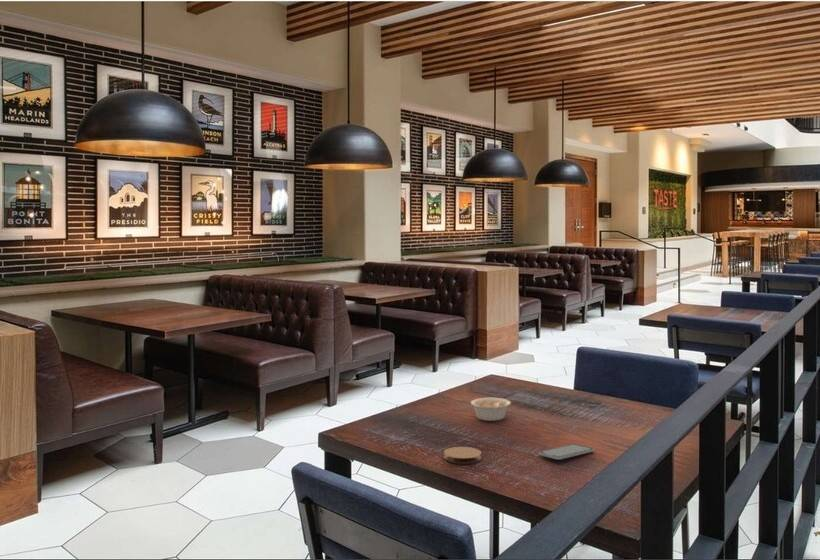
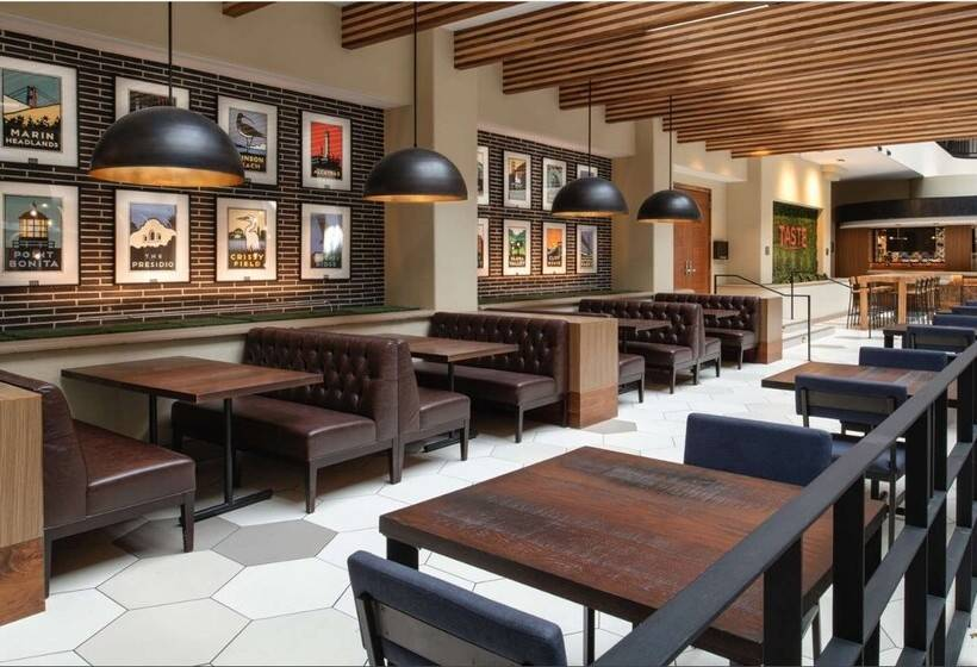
- coaster [443,446,482,465]
- legume [470,395,517,422]
- smartphone [538,443,595,461]
